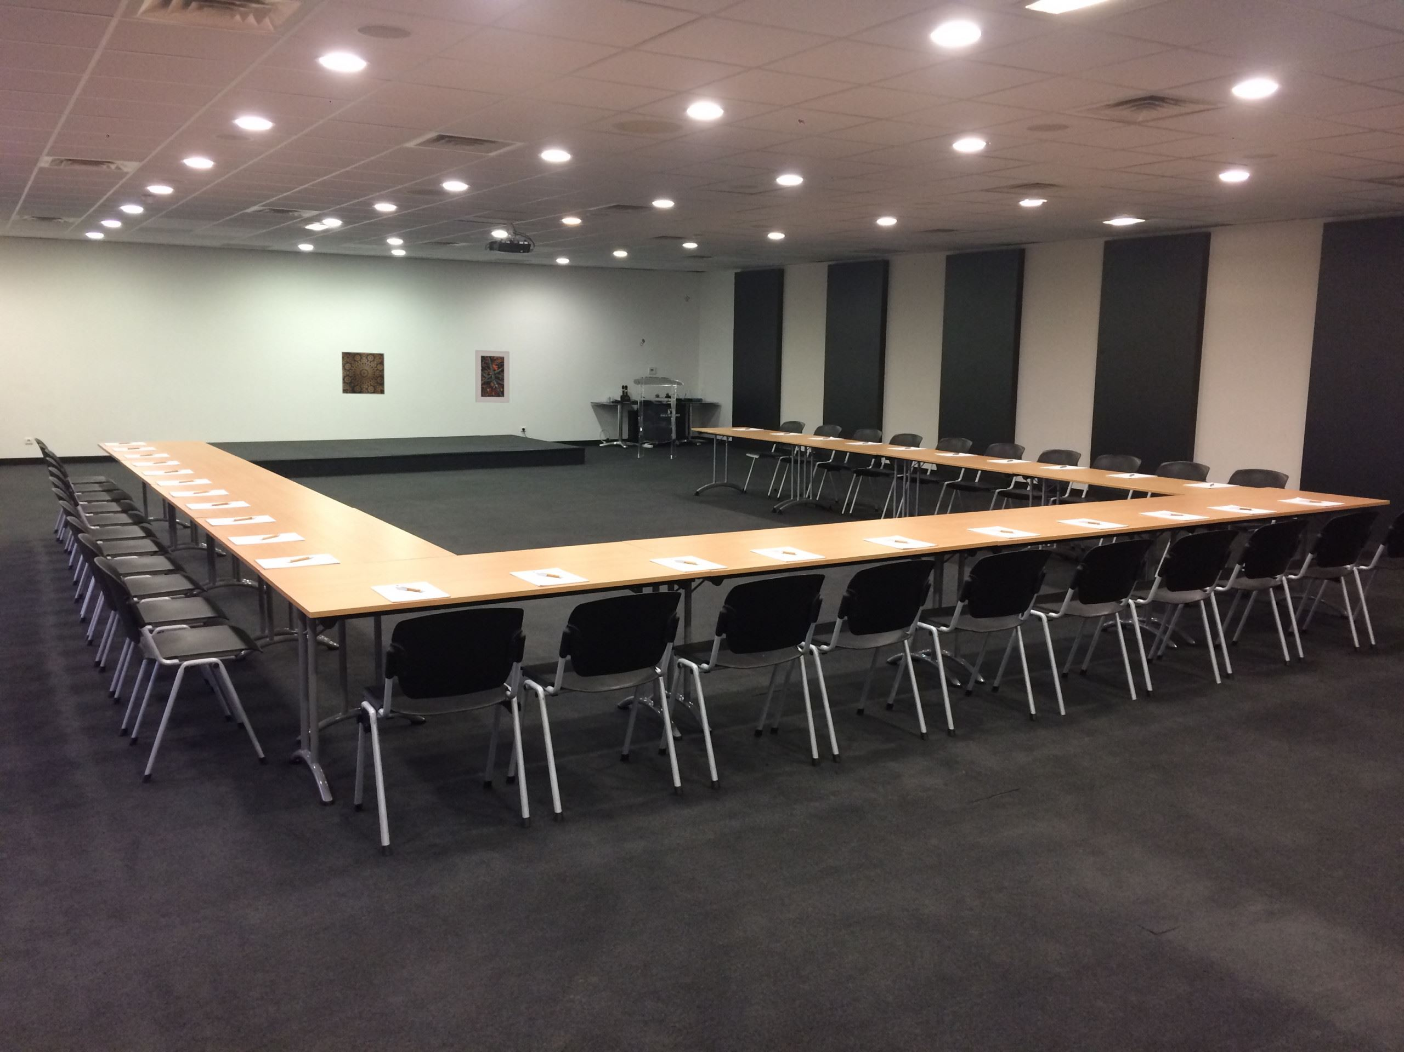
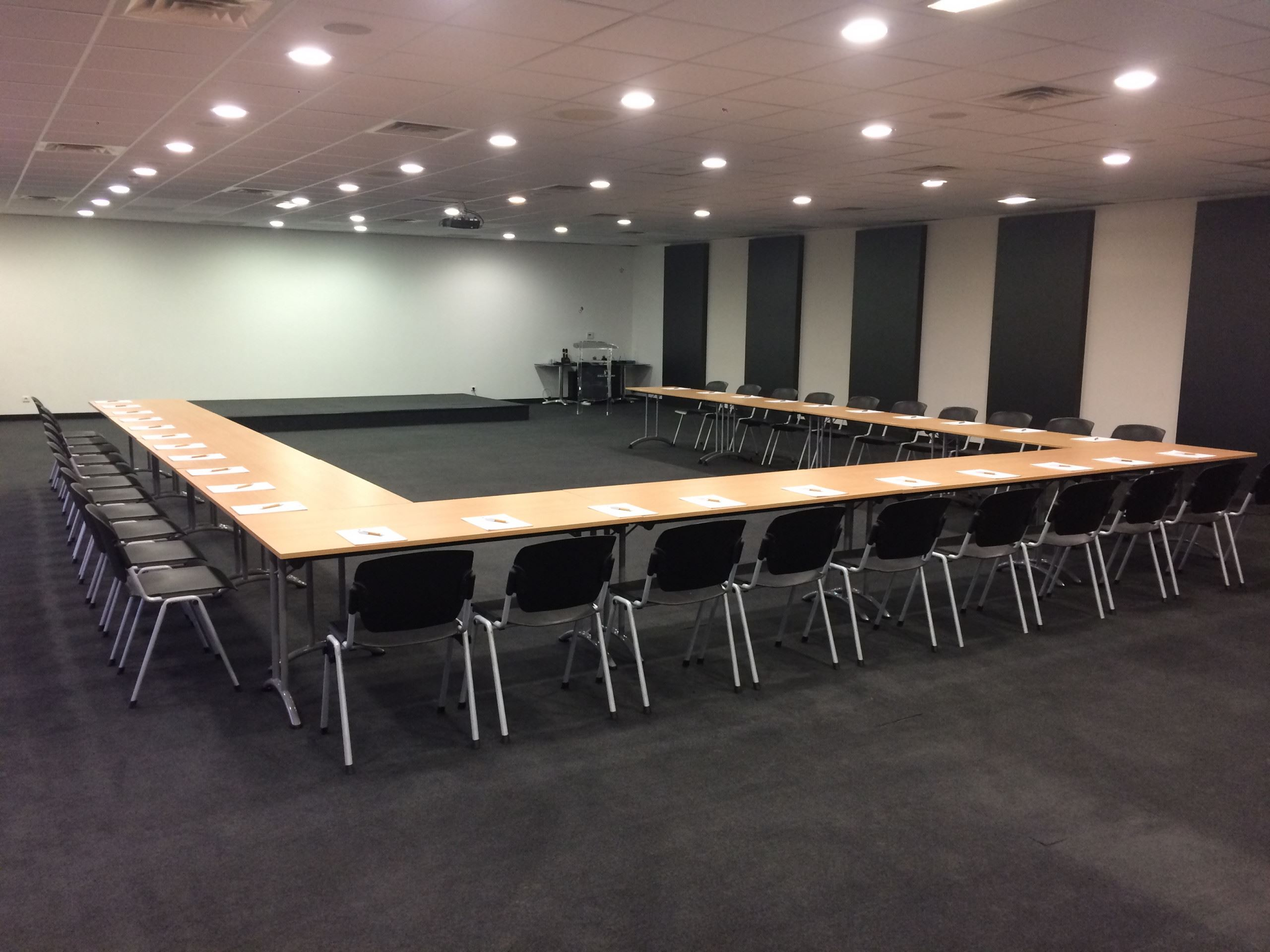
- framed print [475,349,510,403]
- wall art [342,351,385,394]
